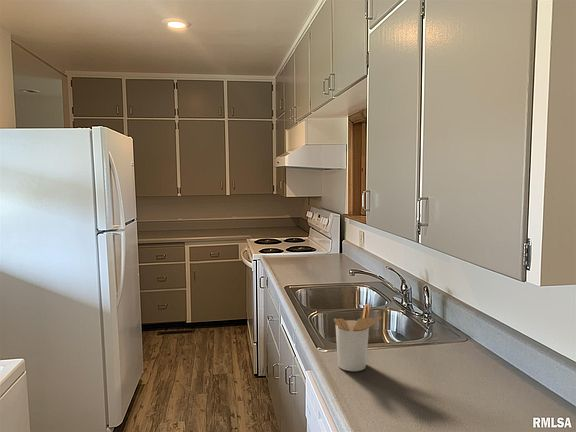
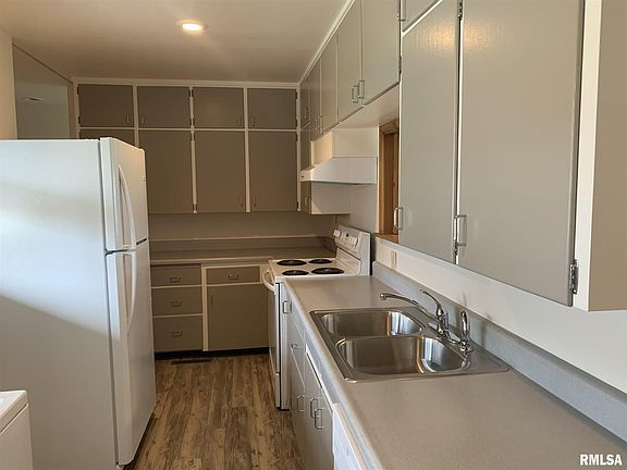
- utensil holder [333,303,383,372]
